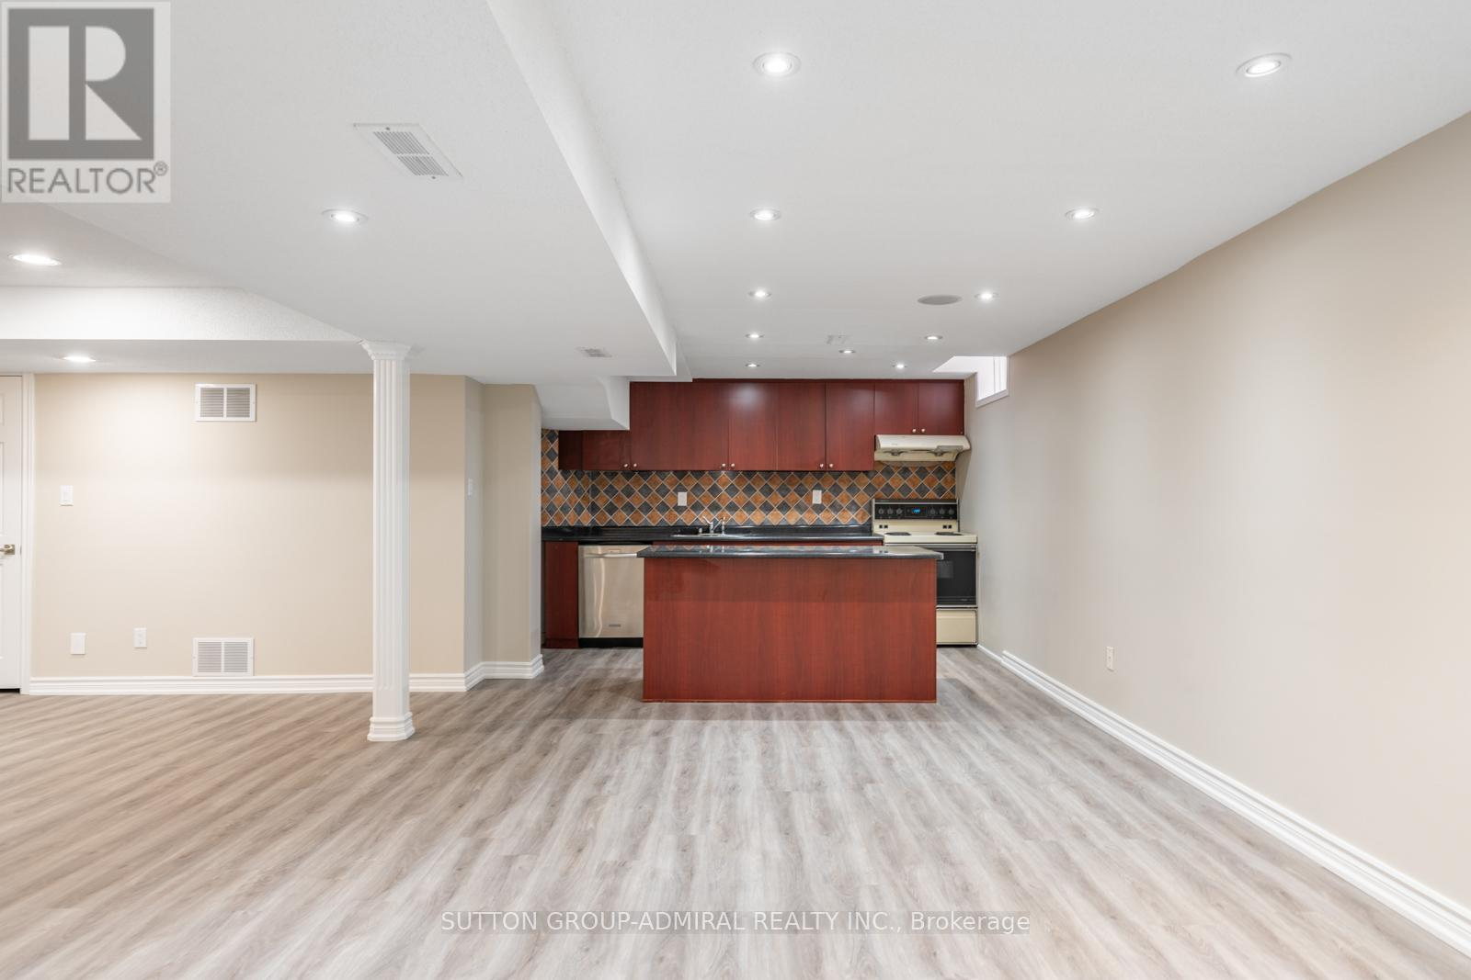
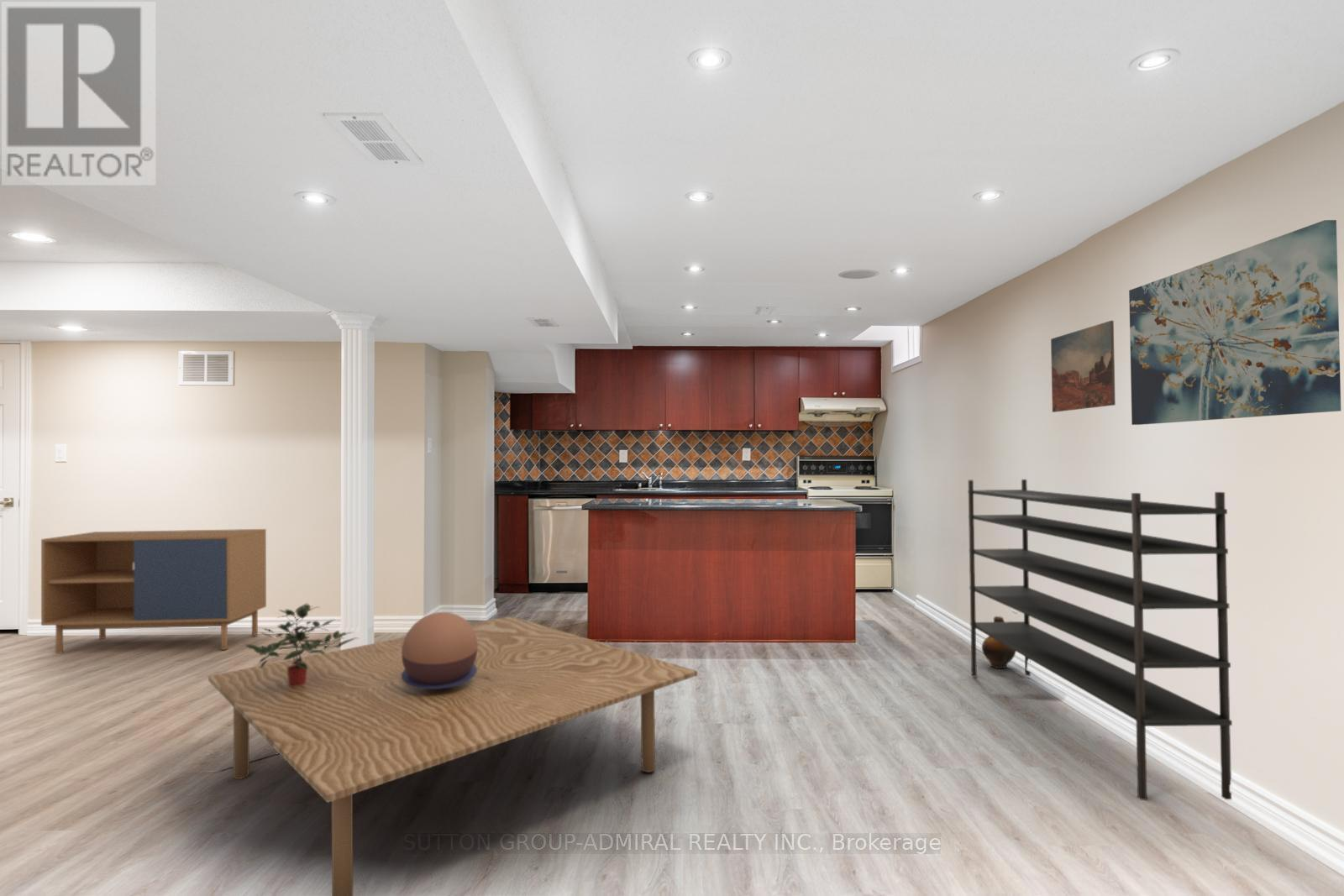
+ storage cabinet [40,528,267,654]
+ shelving unit [967,479,1233,801]
+ ceramic jug [981,616,1016,669]
+ wall art [1128,219,1341,426]
+ potted plant [243,602,359,687]
+ wall art [1050,320,1116,413]
+ coffee table [207,616,698,896]
+ decorative bowl [402,611,478,689]
